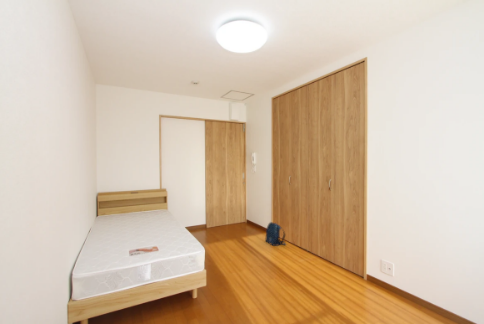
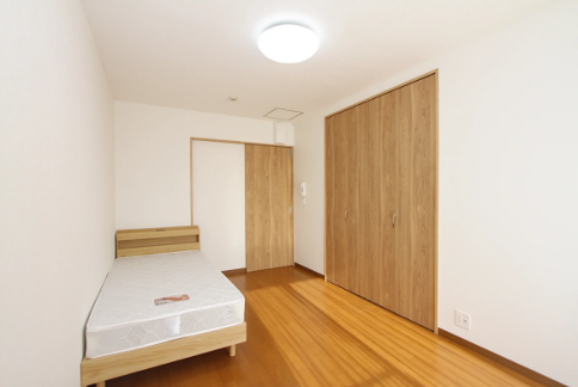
- backpack [264,221,287,247]
